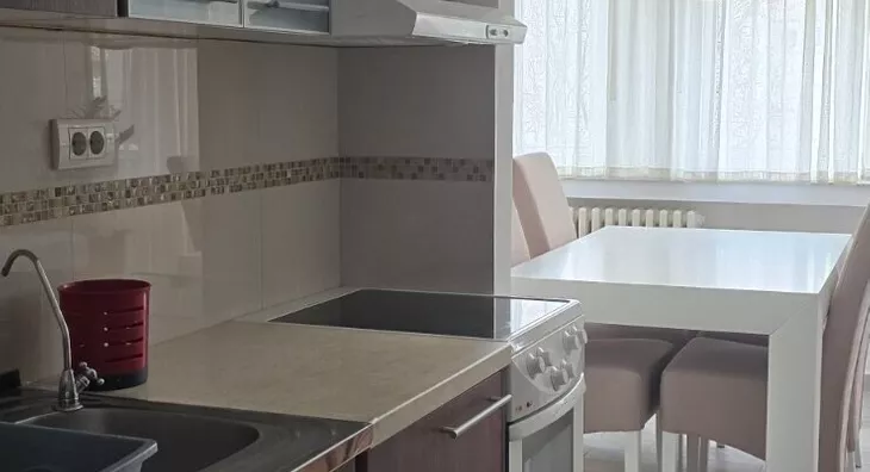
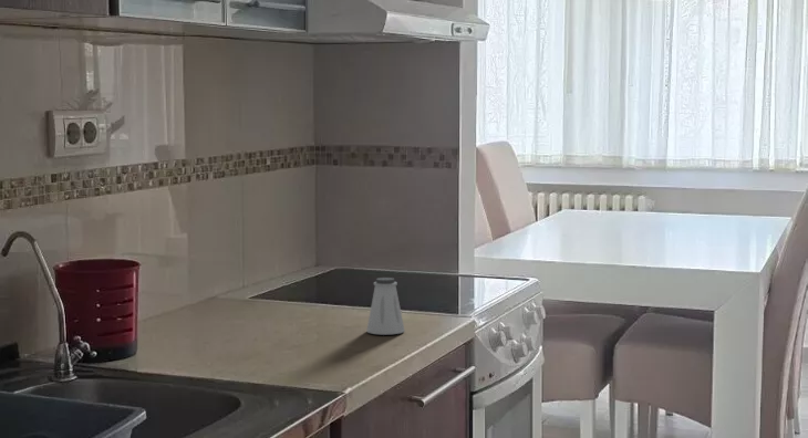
+ saltshaker [365,277,406,336]
